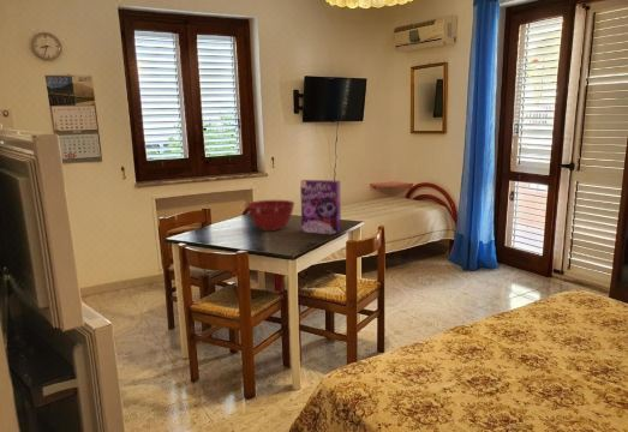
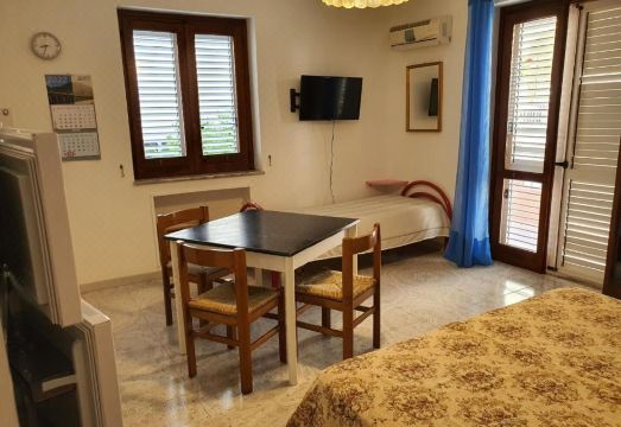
- mixing bowl [246,199,295,232]
- cereal box [299,179,342,235]
